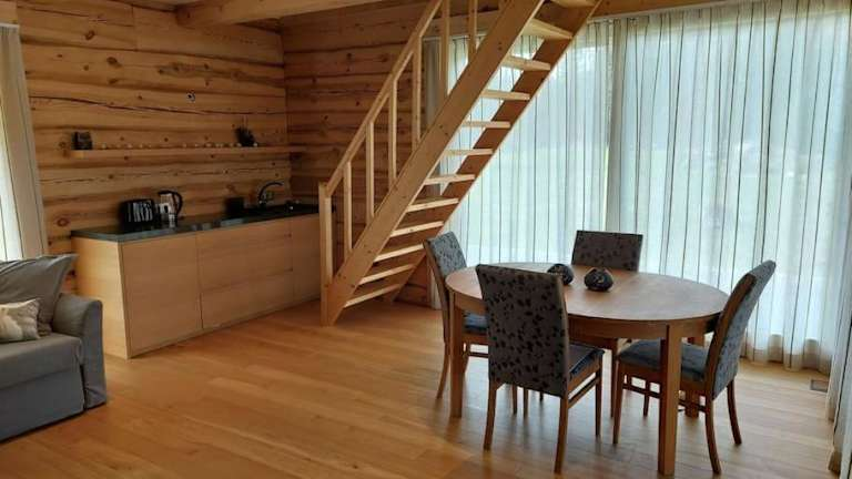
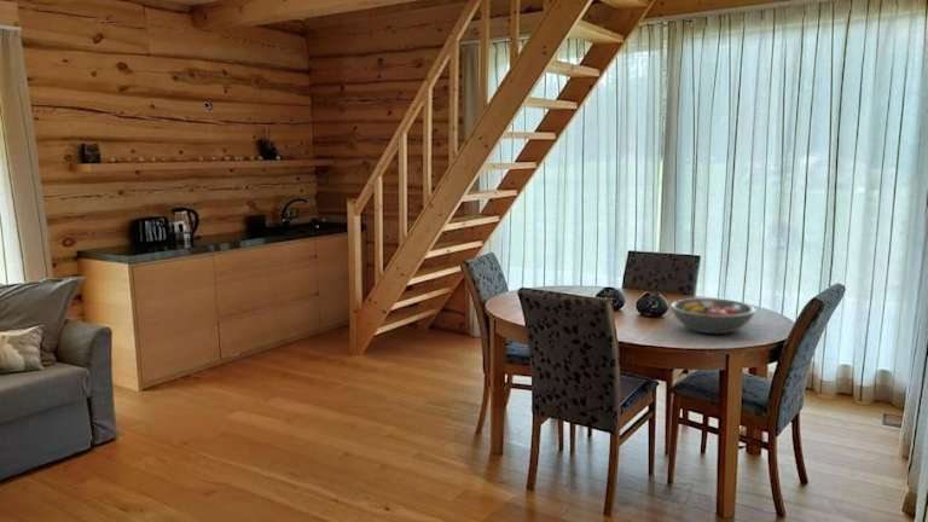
+ fruit bowl [668,297,758,335]
